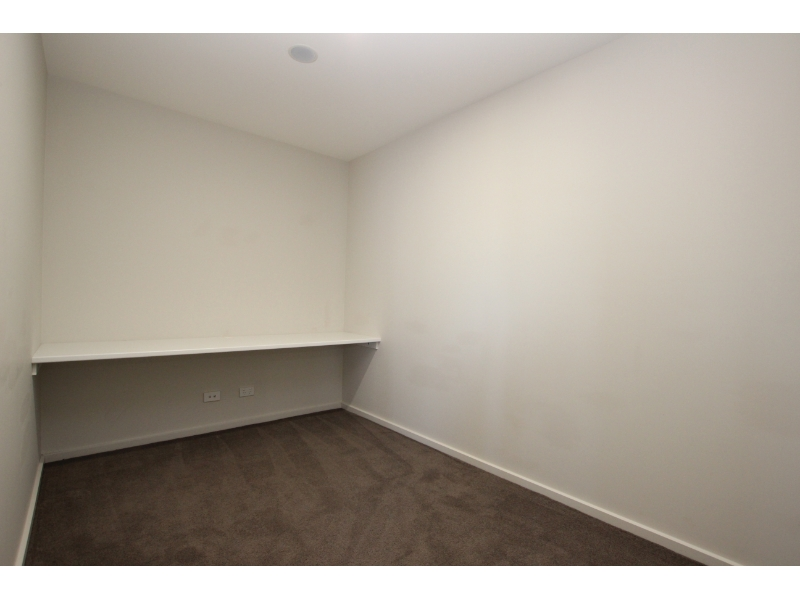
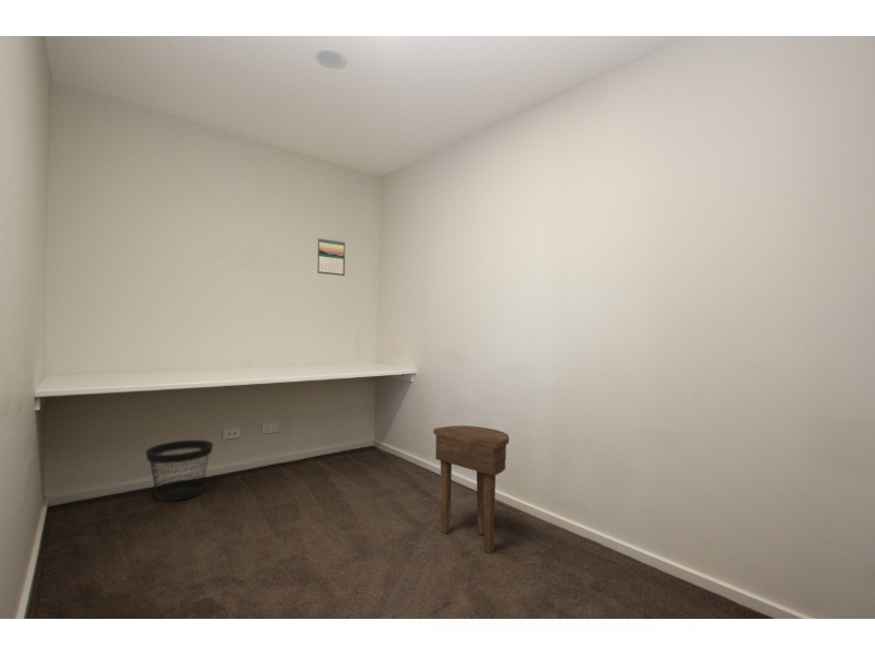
+ calendar [316,237,346,277]
+ side table [432,424,510,554]
+ wastebasket [144,440,214,503]
